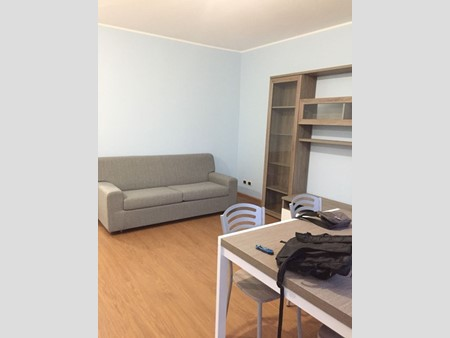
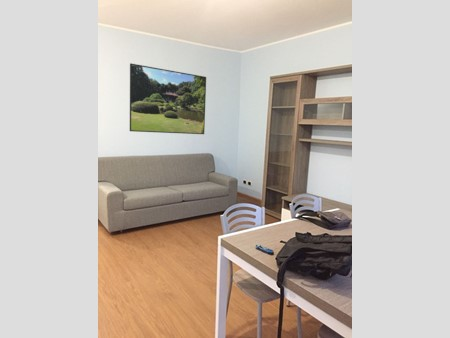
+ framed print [129,62,207,135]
